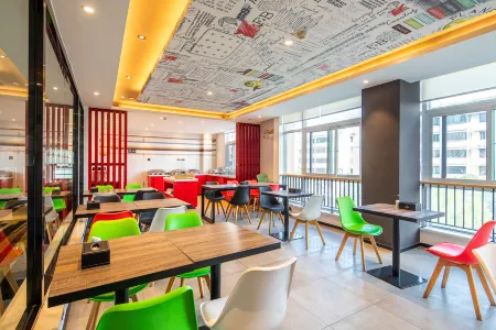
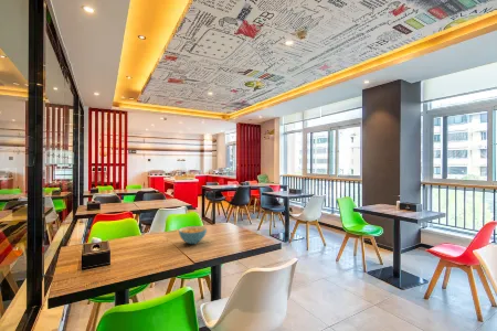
+ cereal bowl [178,225,208,245]
